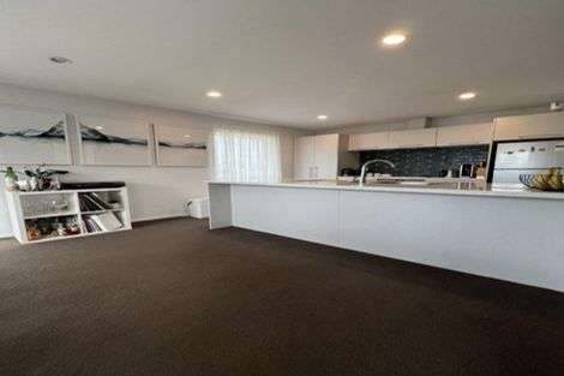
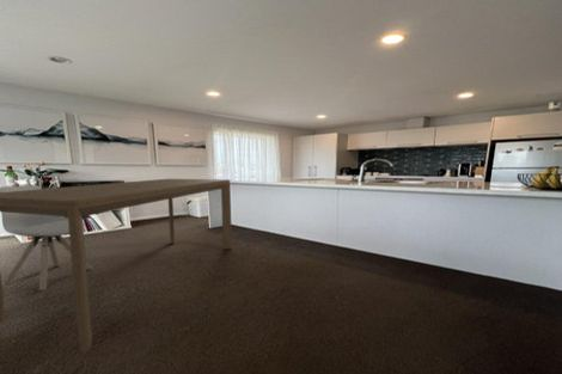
+ dining table [0,178,233,354]
+ chair [0,184,93,292]
